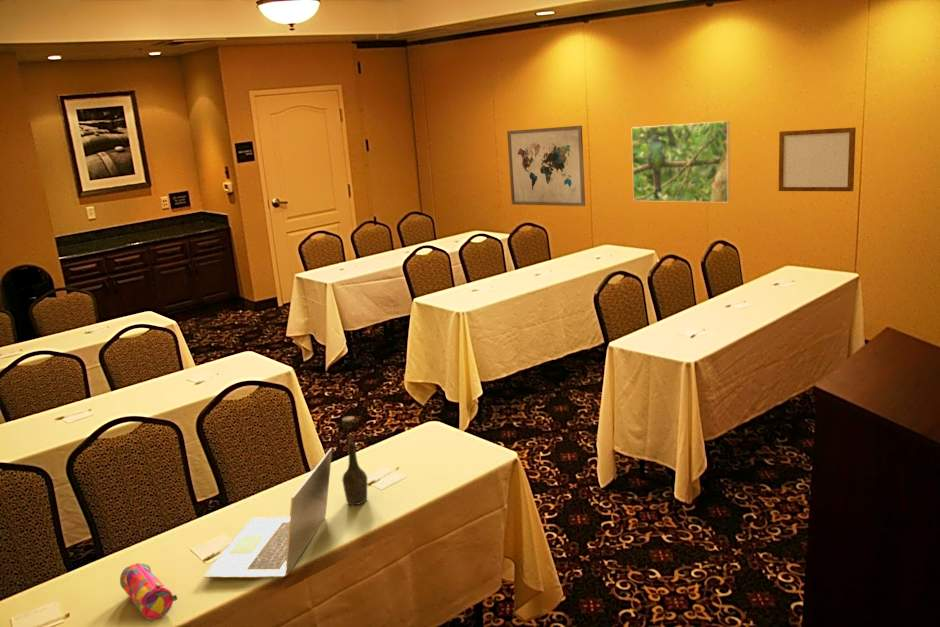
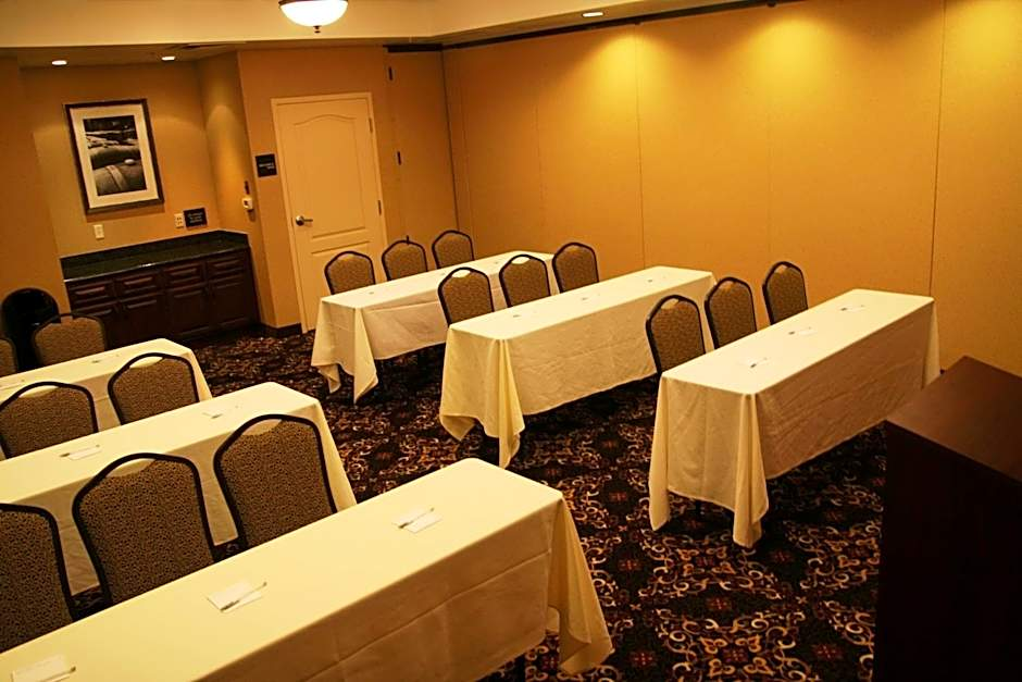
- wall art [506,125,586,207]
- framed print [631,120,731,204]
- writing board [778,126,857,192]
- bottle [341,415,368,506]
- pencil case [119,562,178,621]
- laptop [203,447,333,580]
